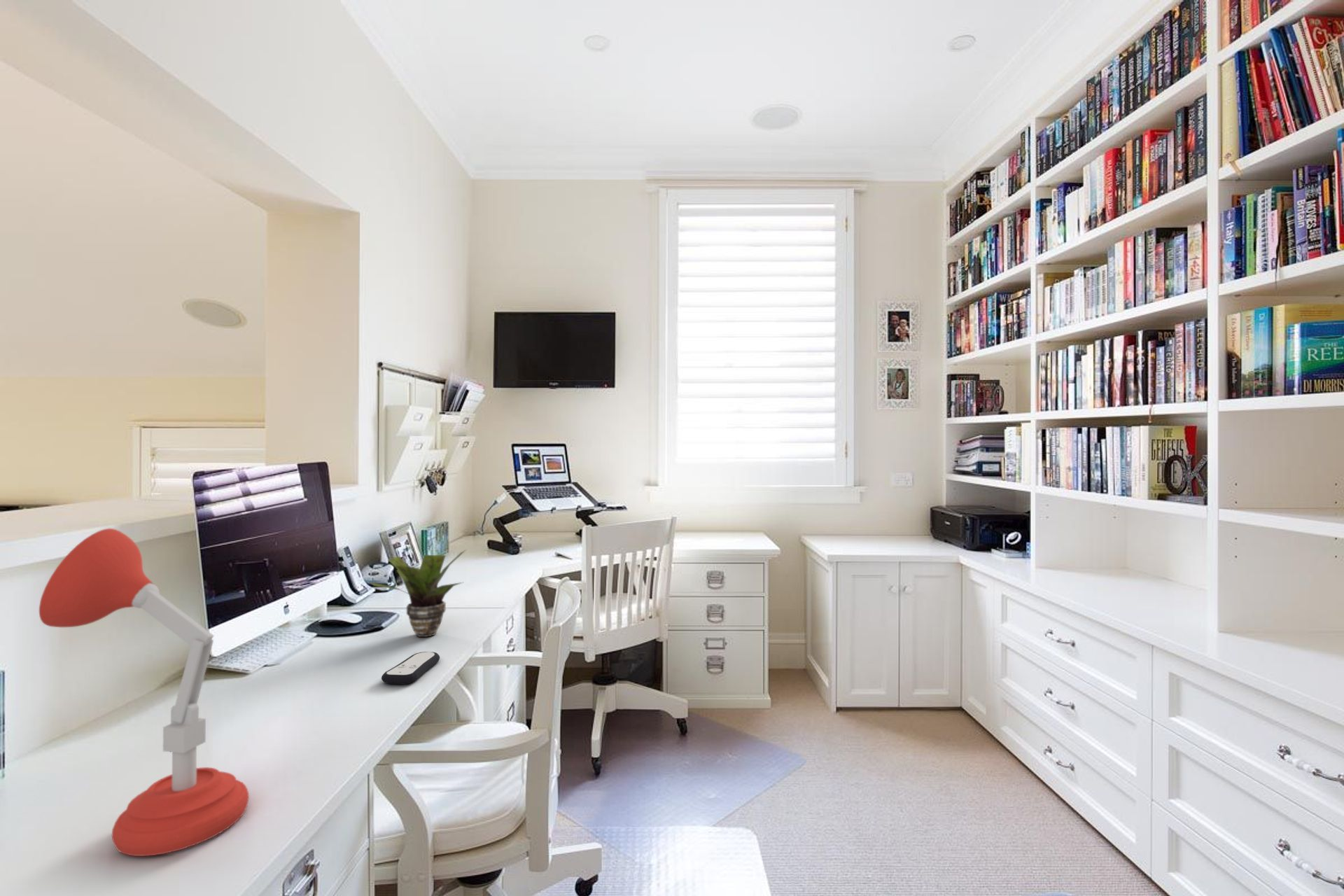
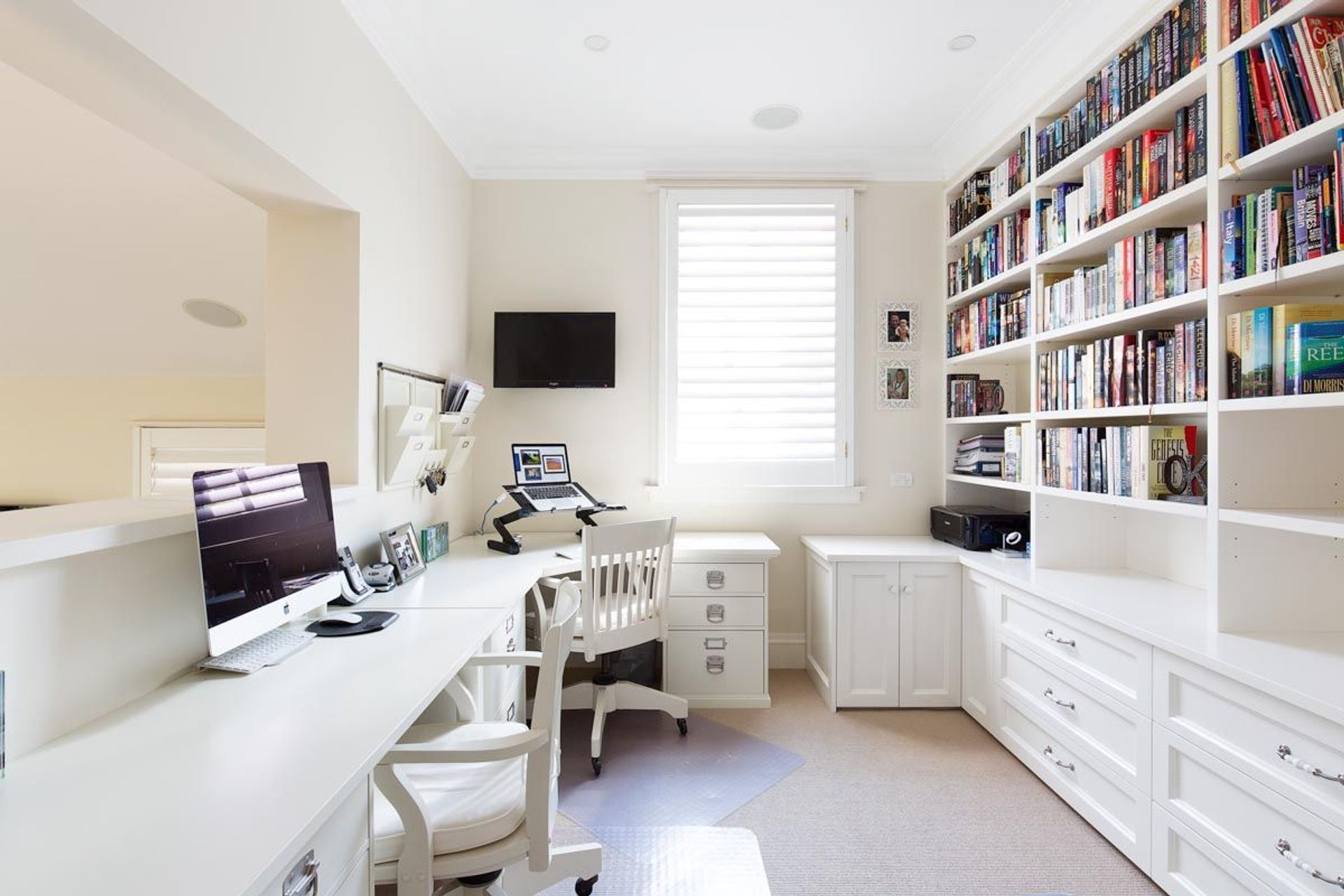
- potted plant [368,549,467,638]
- desk lamp [38,528,250,857]
- remote control [381,651,440,685]
